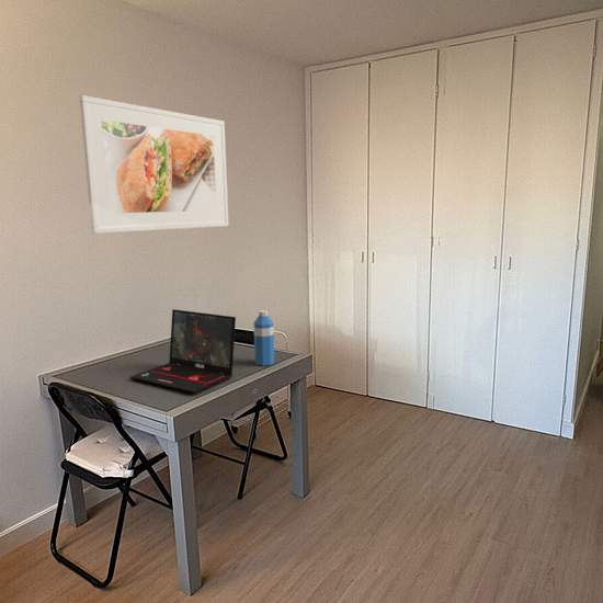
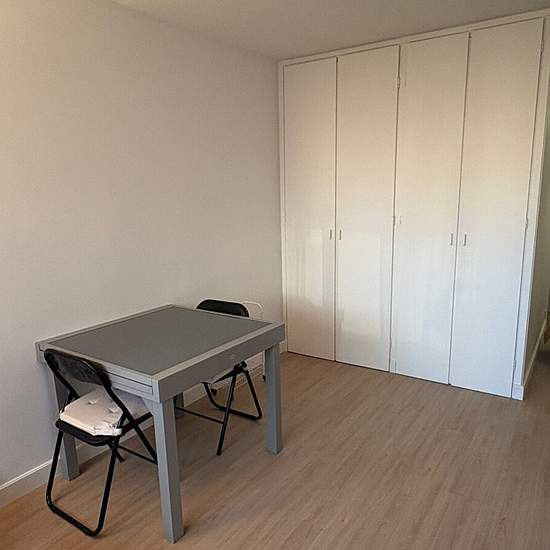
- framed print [79,94,229,235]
- water bottle [252,309,275,366]
- laptop [129,308,237,394]
